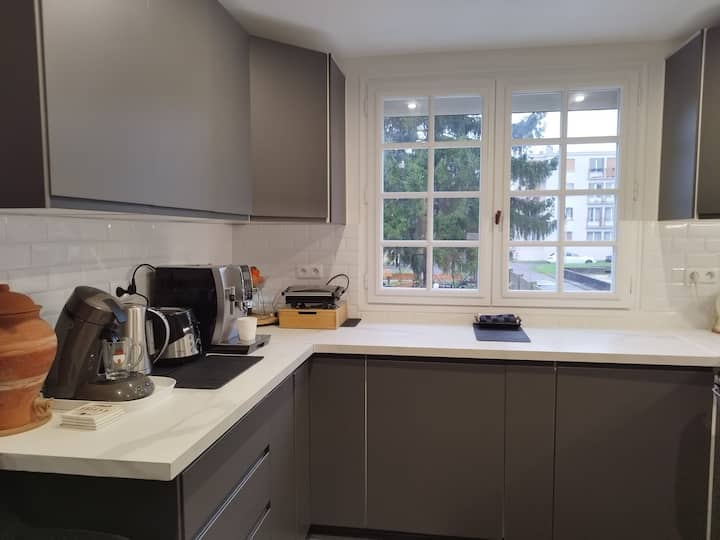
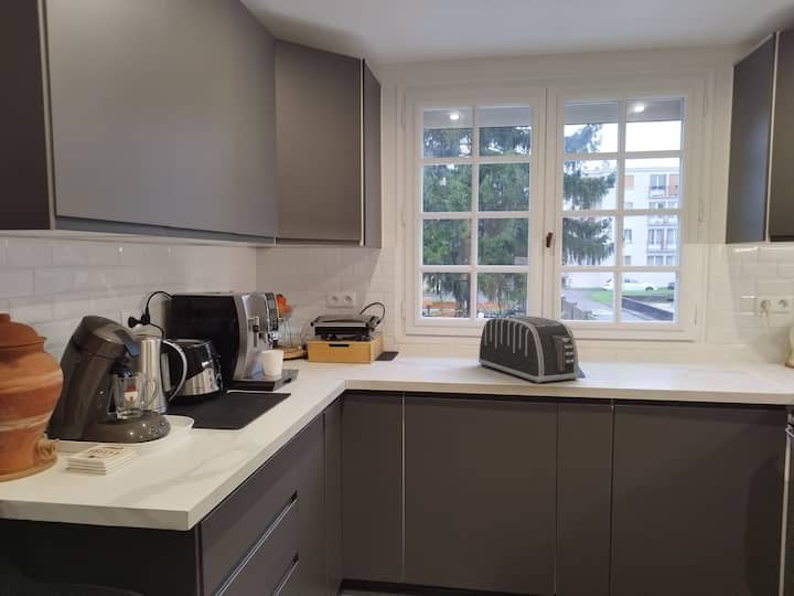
+ toaster [478,315,580,385]
